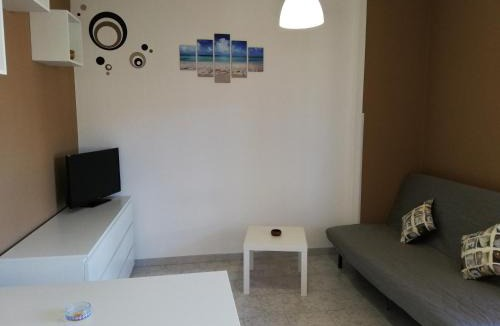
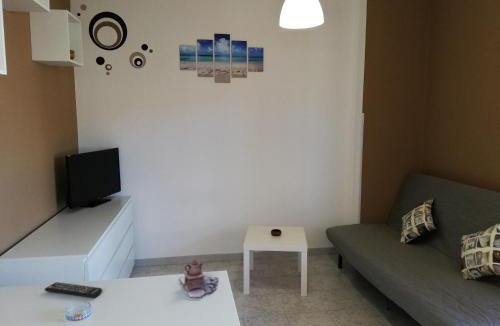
+ teapot [178,259,219,298]
+ remote control [44,281,103,299]
